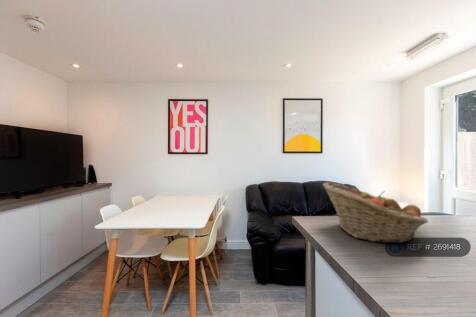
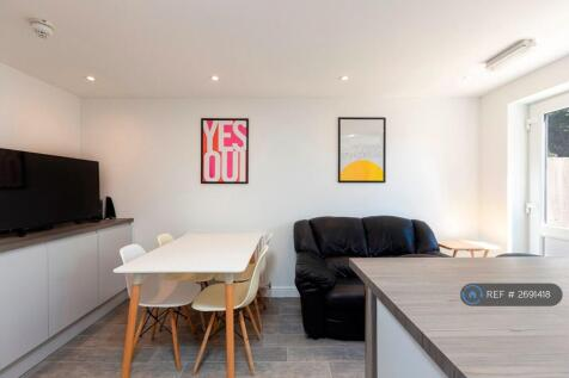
- fruit basket [321,181,429,244]
